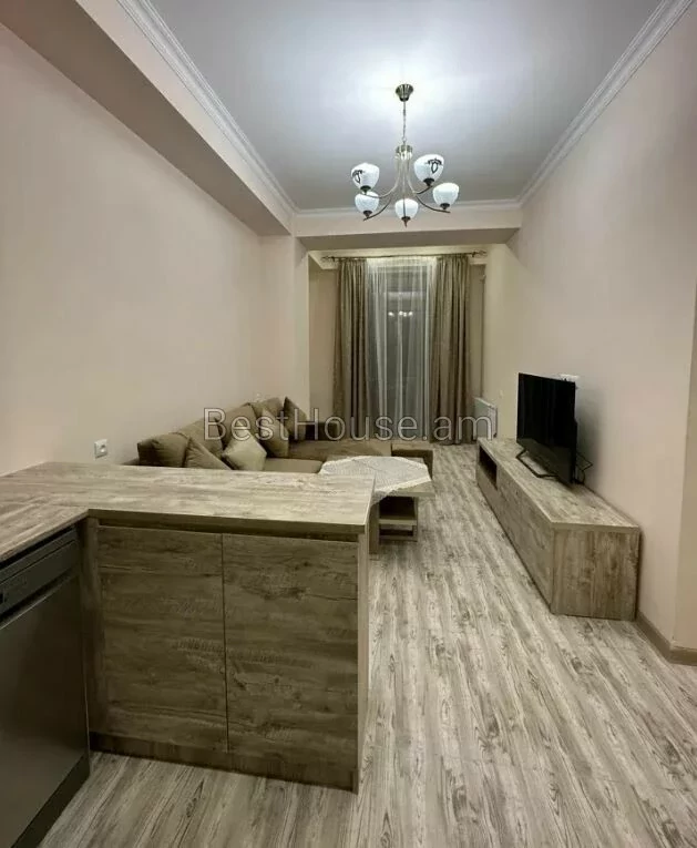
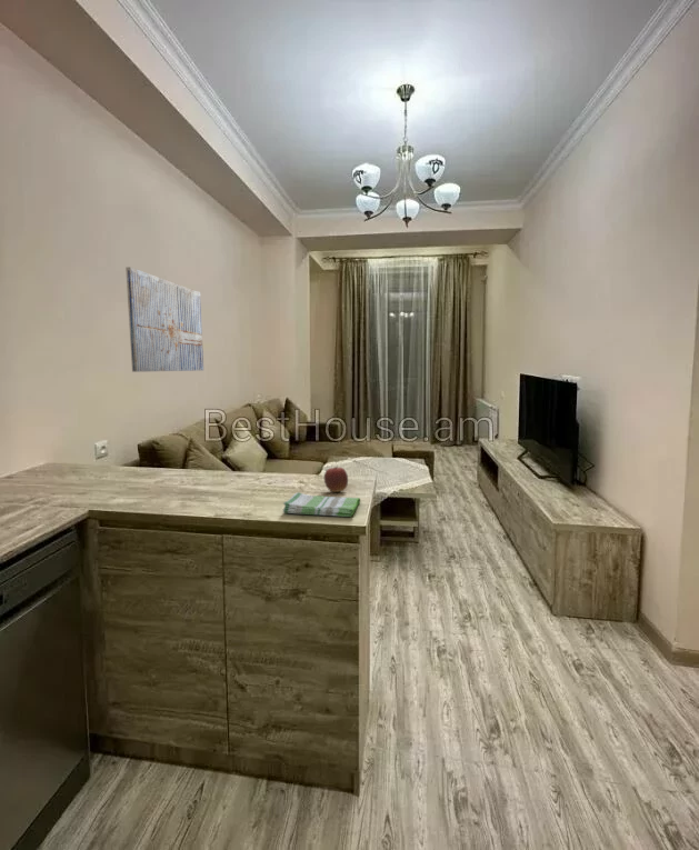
+ wall art [124,266,204,373]
+ dish towel [282,491,361,518]
+ apple [323,466,349,493]
